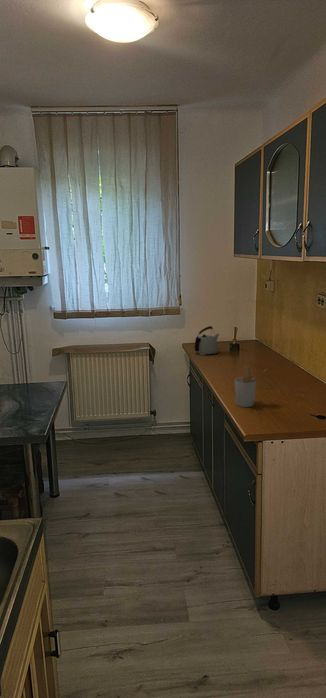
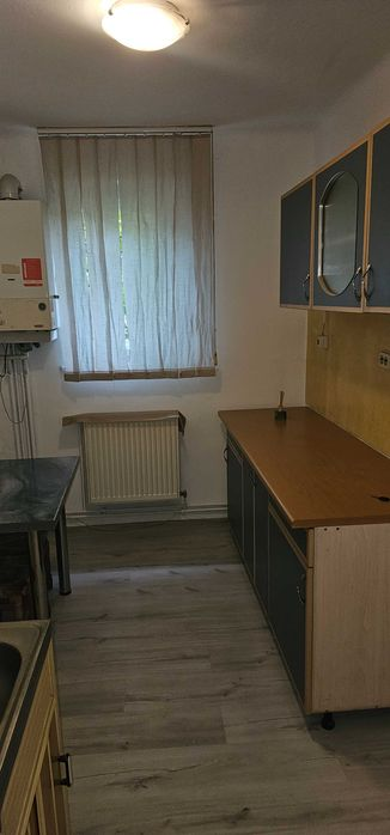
- kettle [194,325,220,356]
- utensil holder [234,364,268,408]
